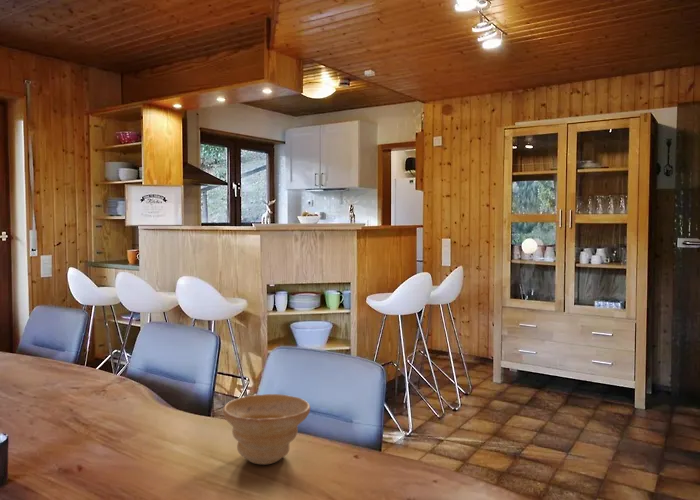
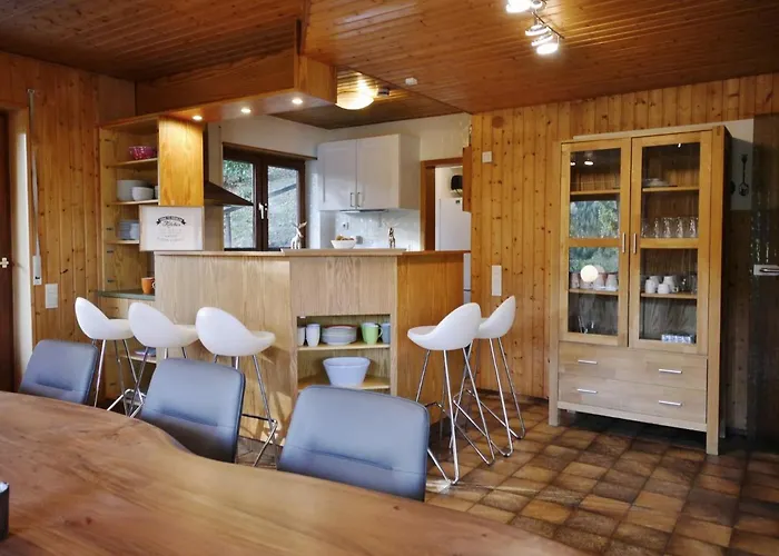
- bowl [222,393,311,466]
